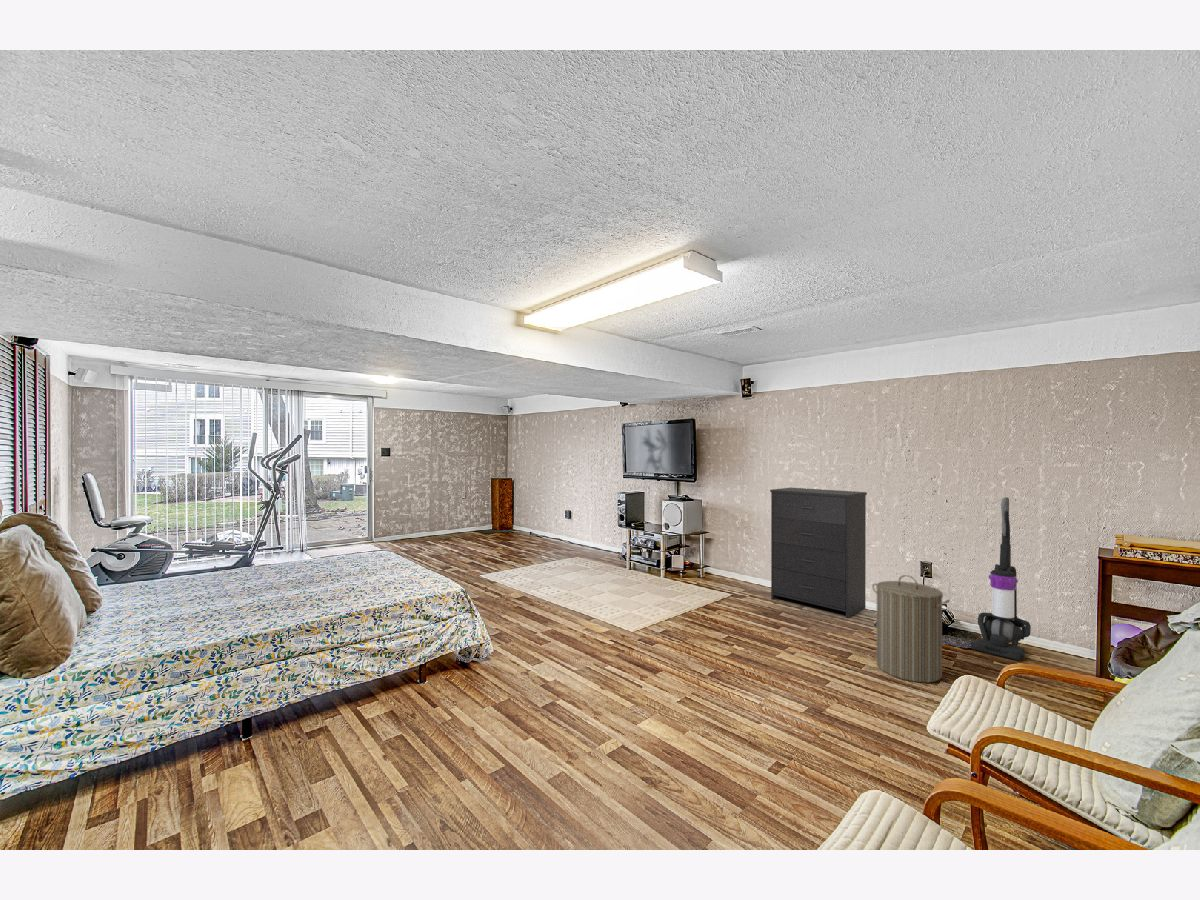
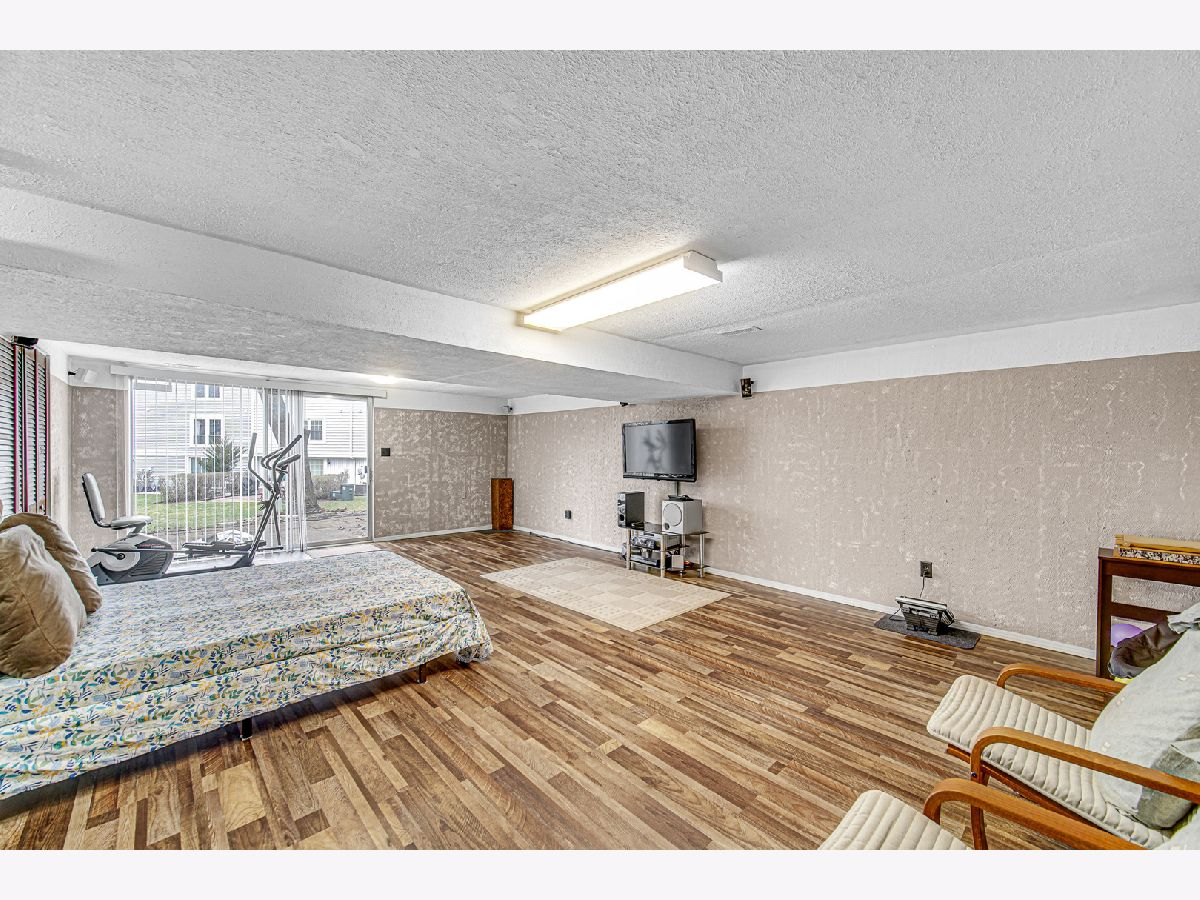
- laundry hamper [871,574,951,684]
- dresser [769,487,868,619]
- vacuum cleaner [970,496,1032,662]
